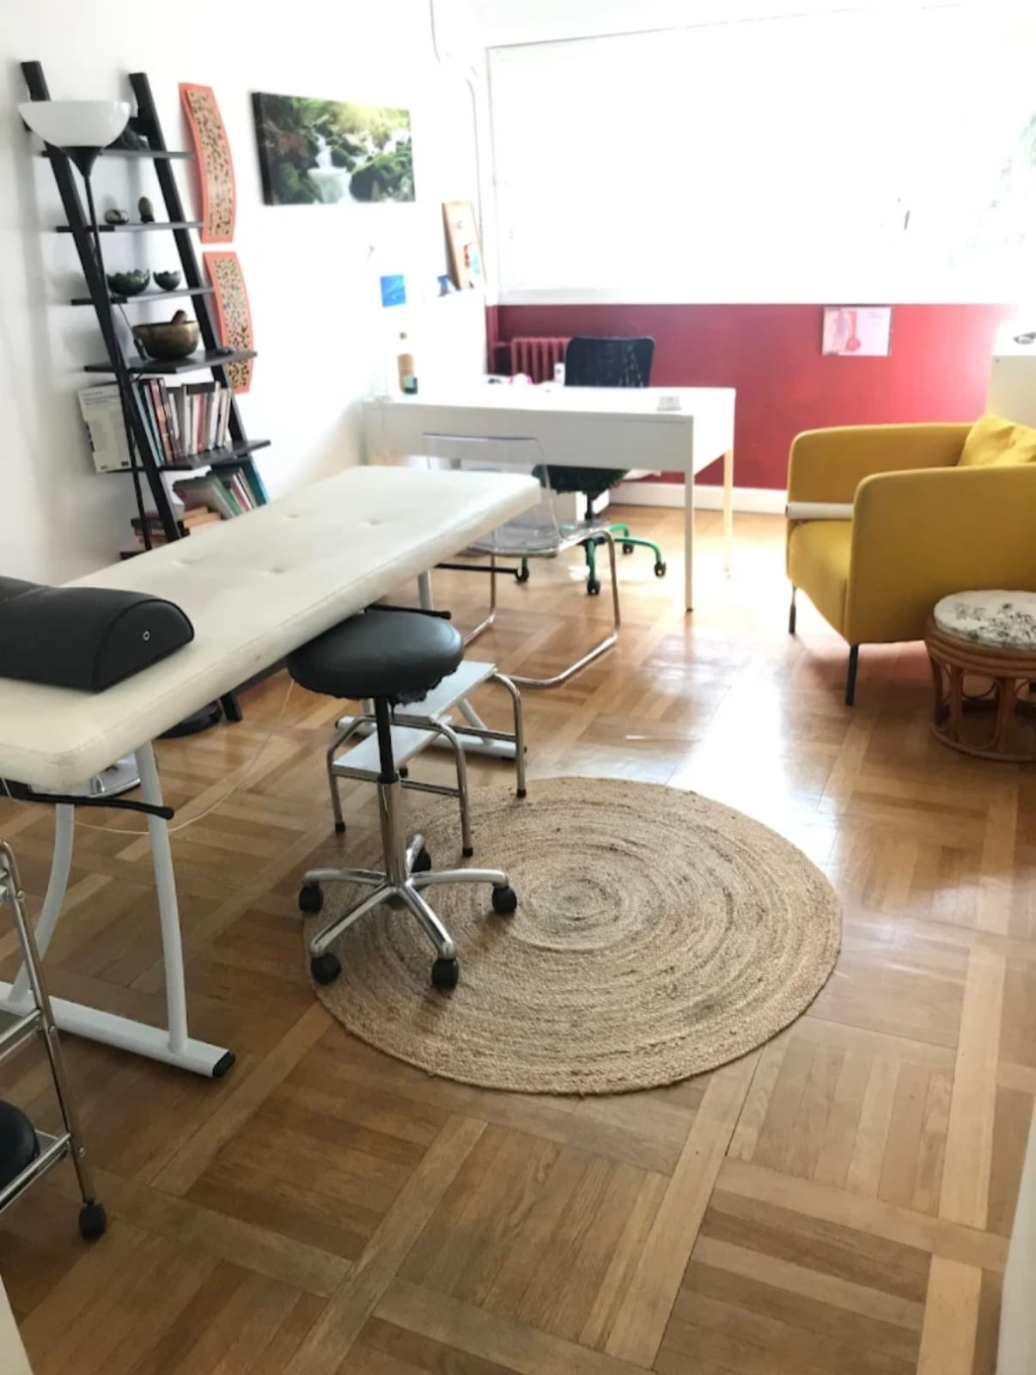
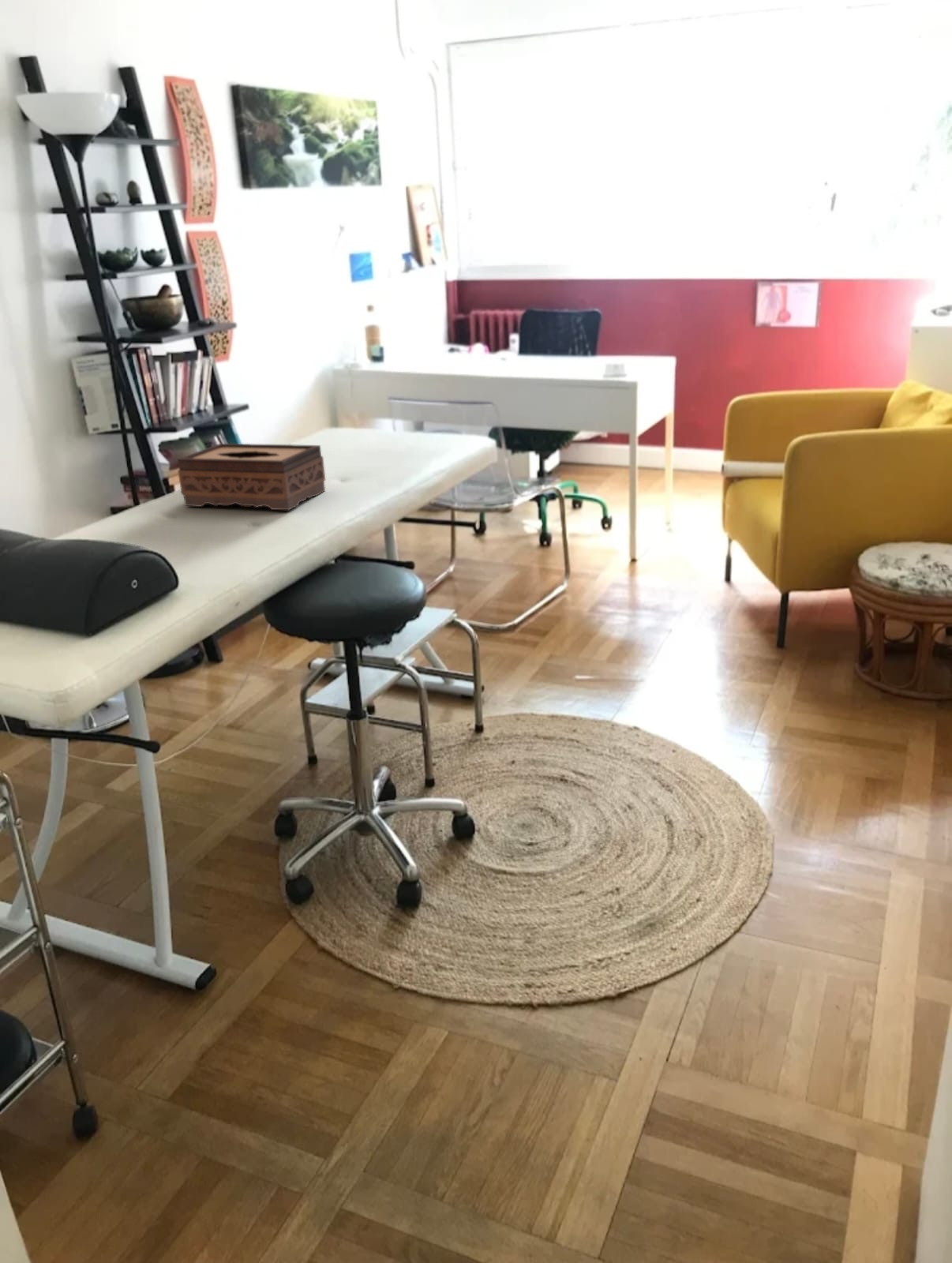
+ tissue box [177,443,326,511]
